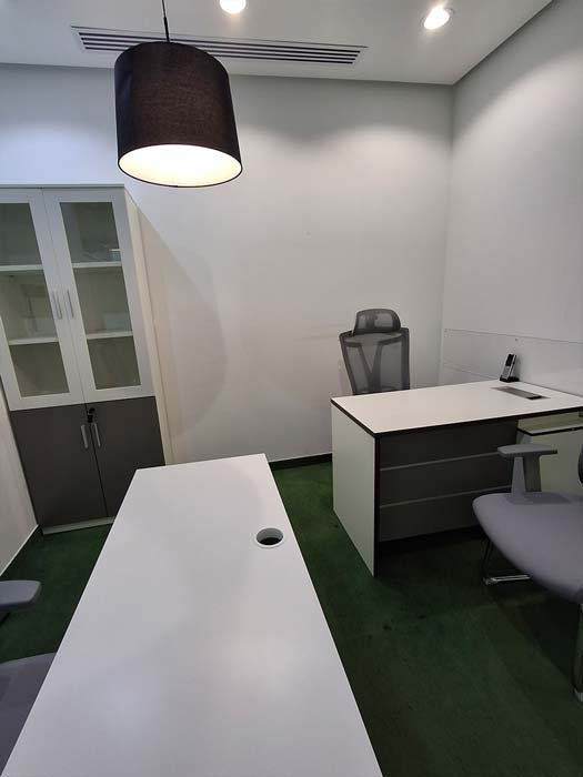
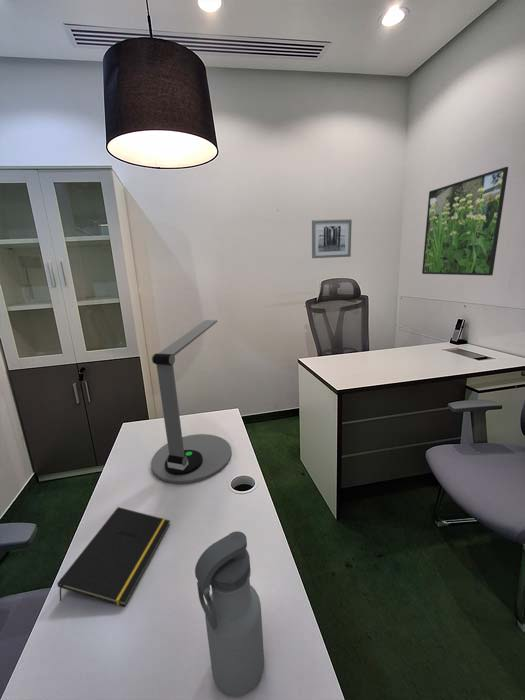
+ notepad [56,506,171,608]
+ water bottle [194,530,265,697]
+ wall art [311,218,353,259]
+ desk lamp [150,319,233,484]
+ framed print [421,166,509,277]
